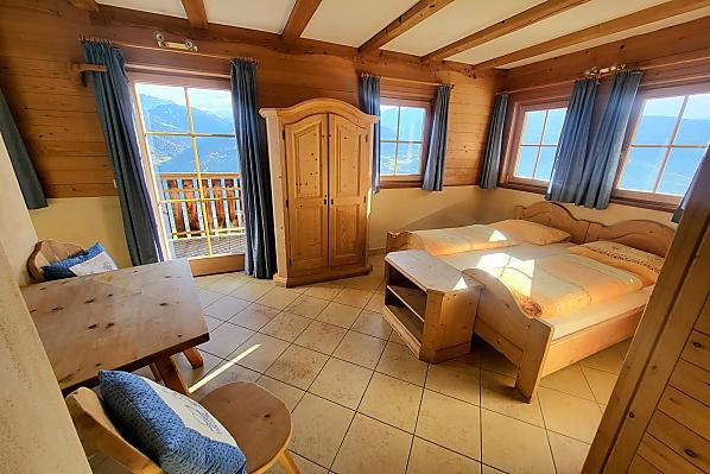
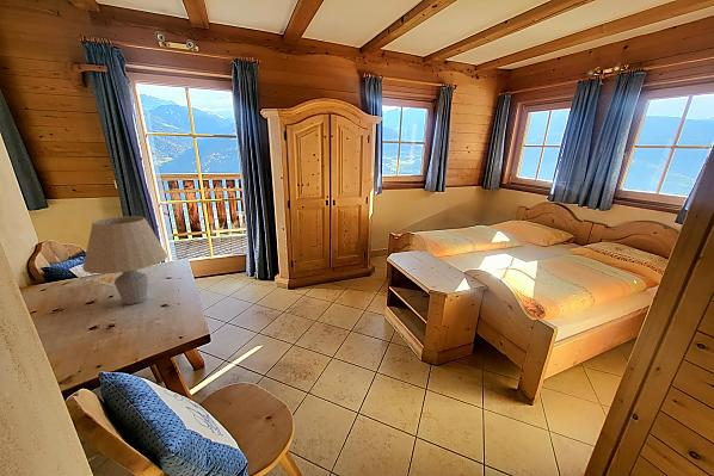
+ table lamp [81,215,168,305]
